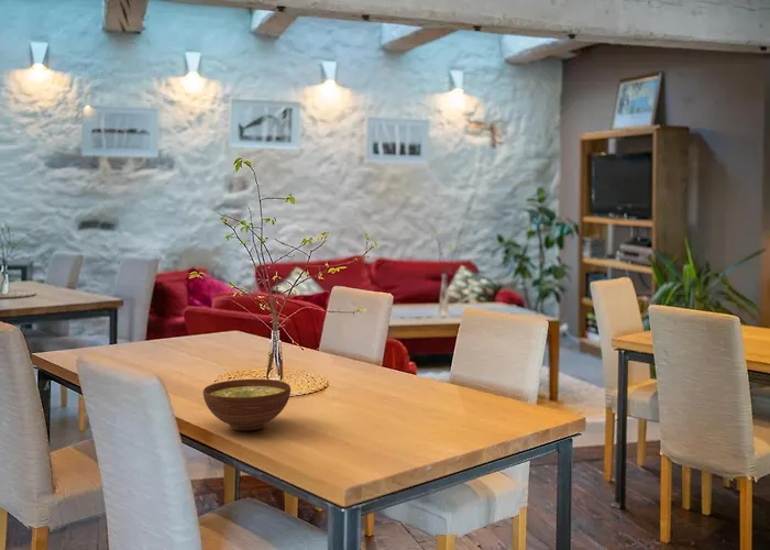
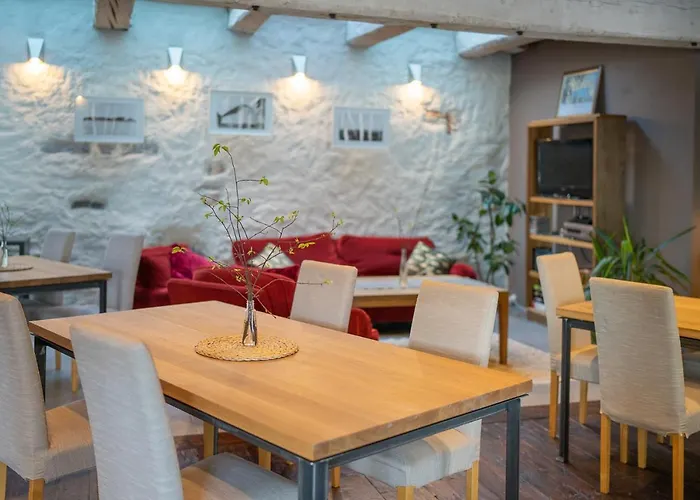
- bowl [202,378,292,431]
